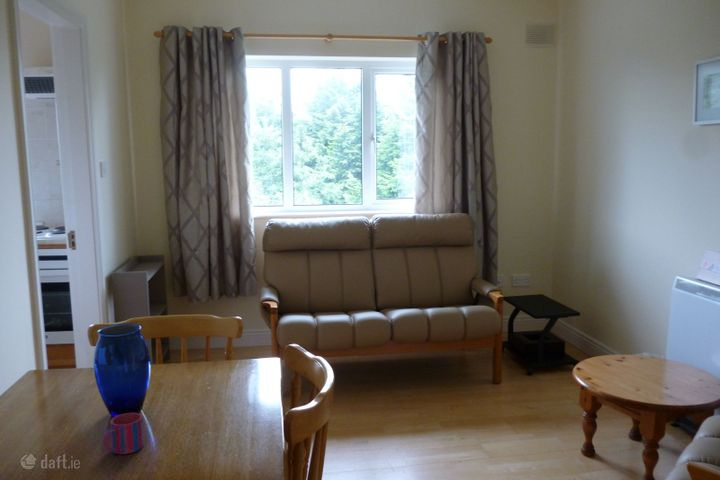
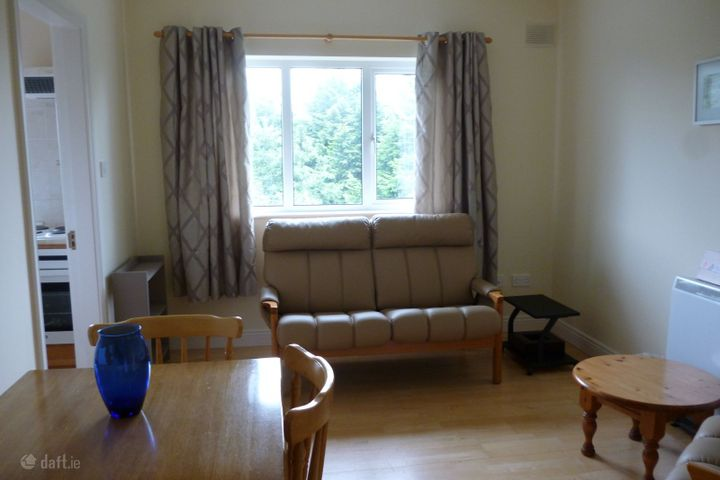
- mug [103,412,145,455]
